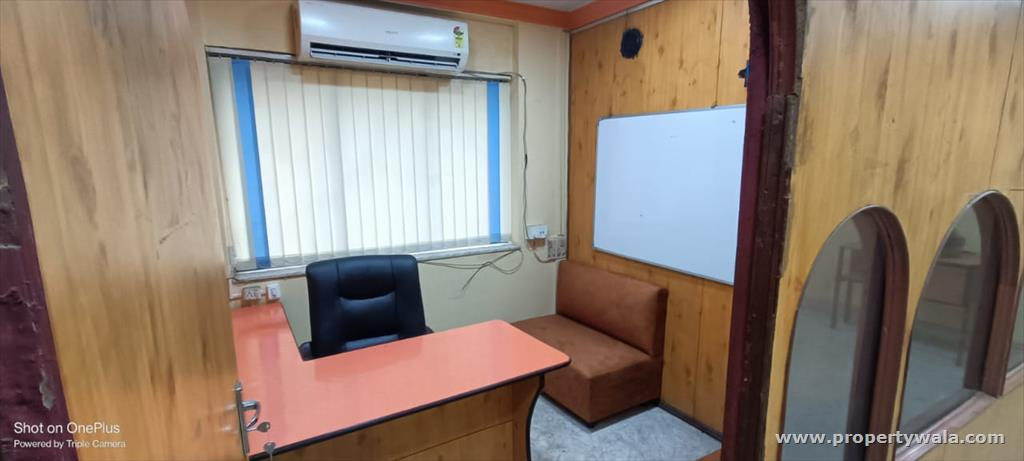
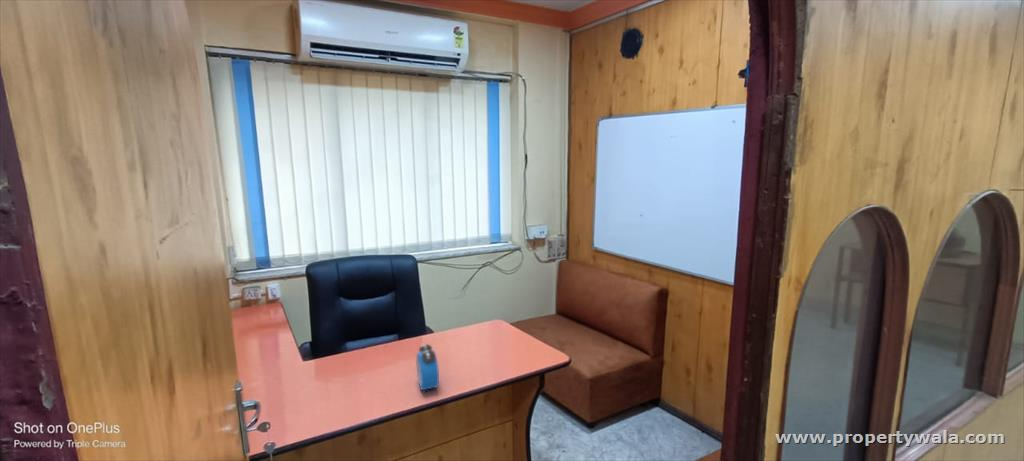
+ alarm clock [415,343,440,393]
